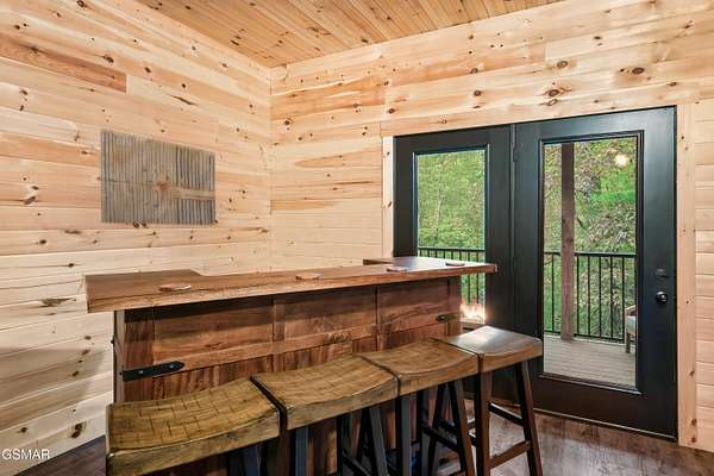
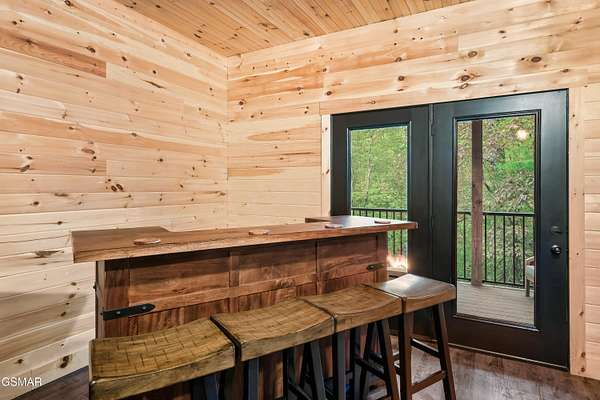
- wall art [99,127,217,226]
